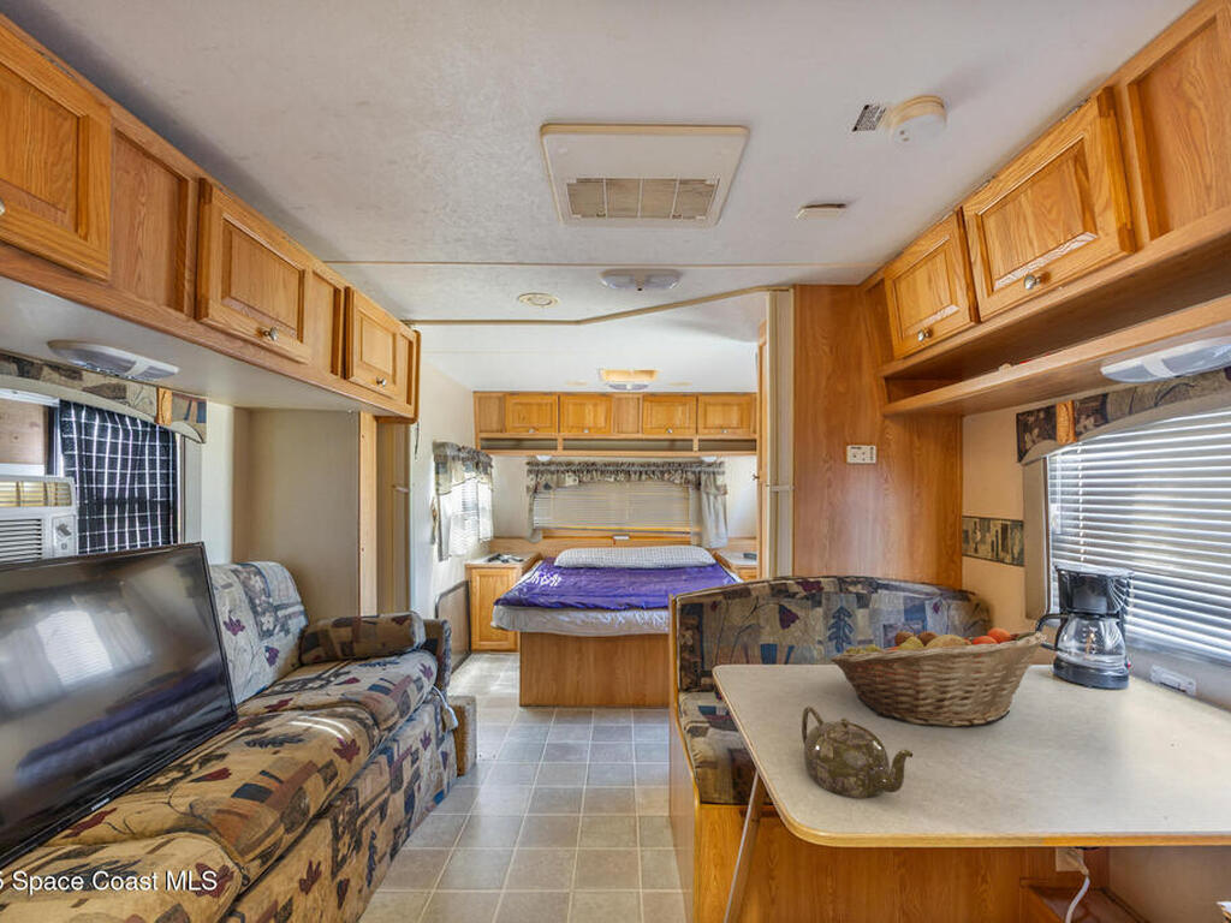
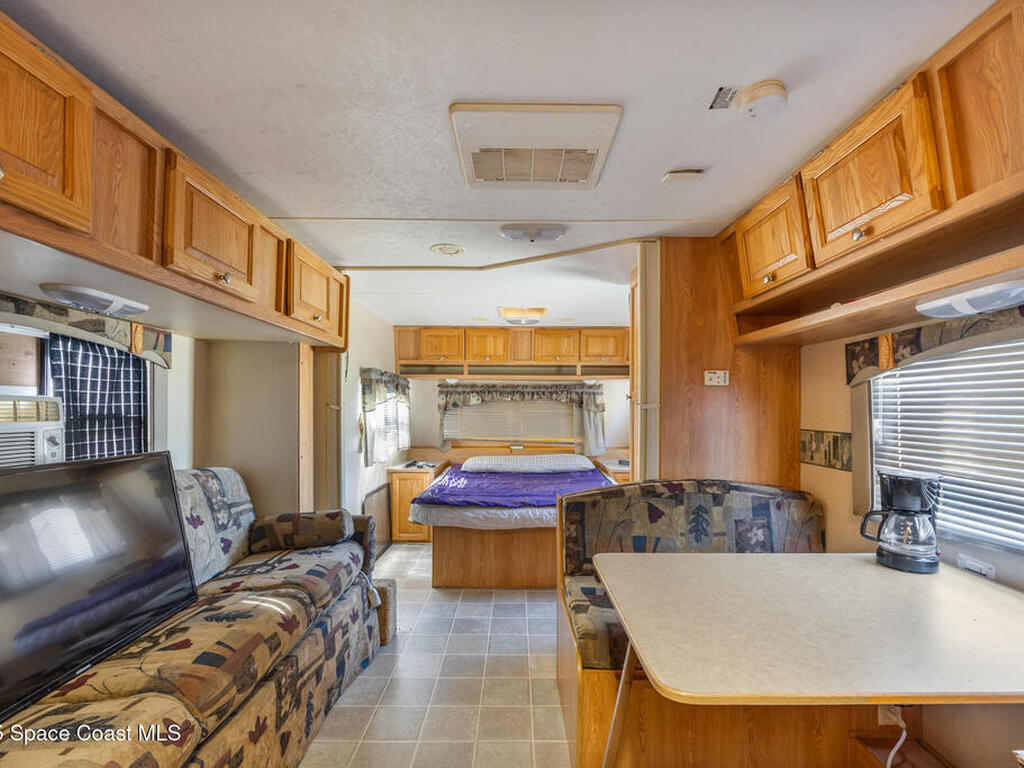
- fruit basket [829,624,1048,730]
- teapot [801,705,914,799]
